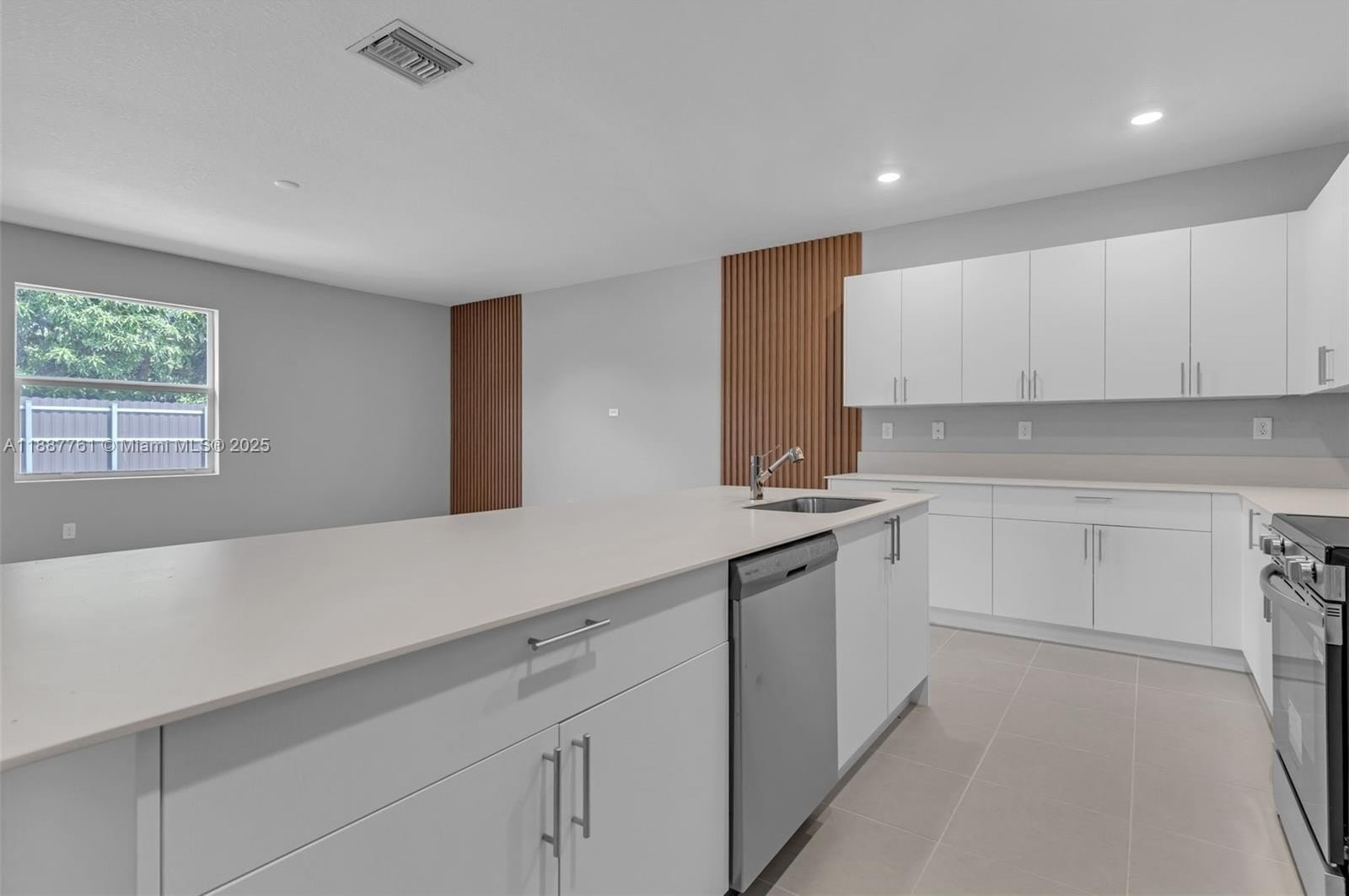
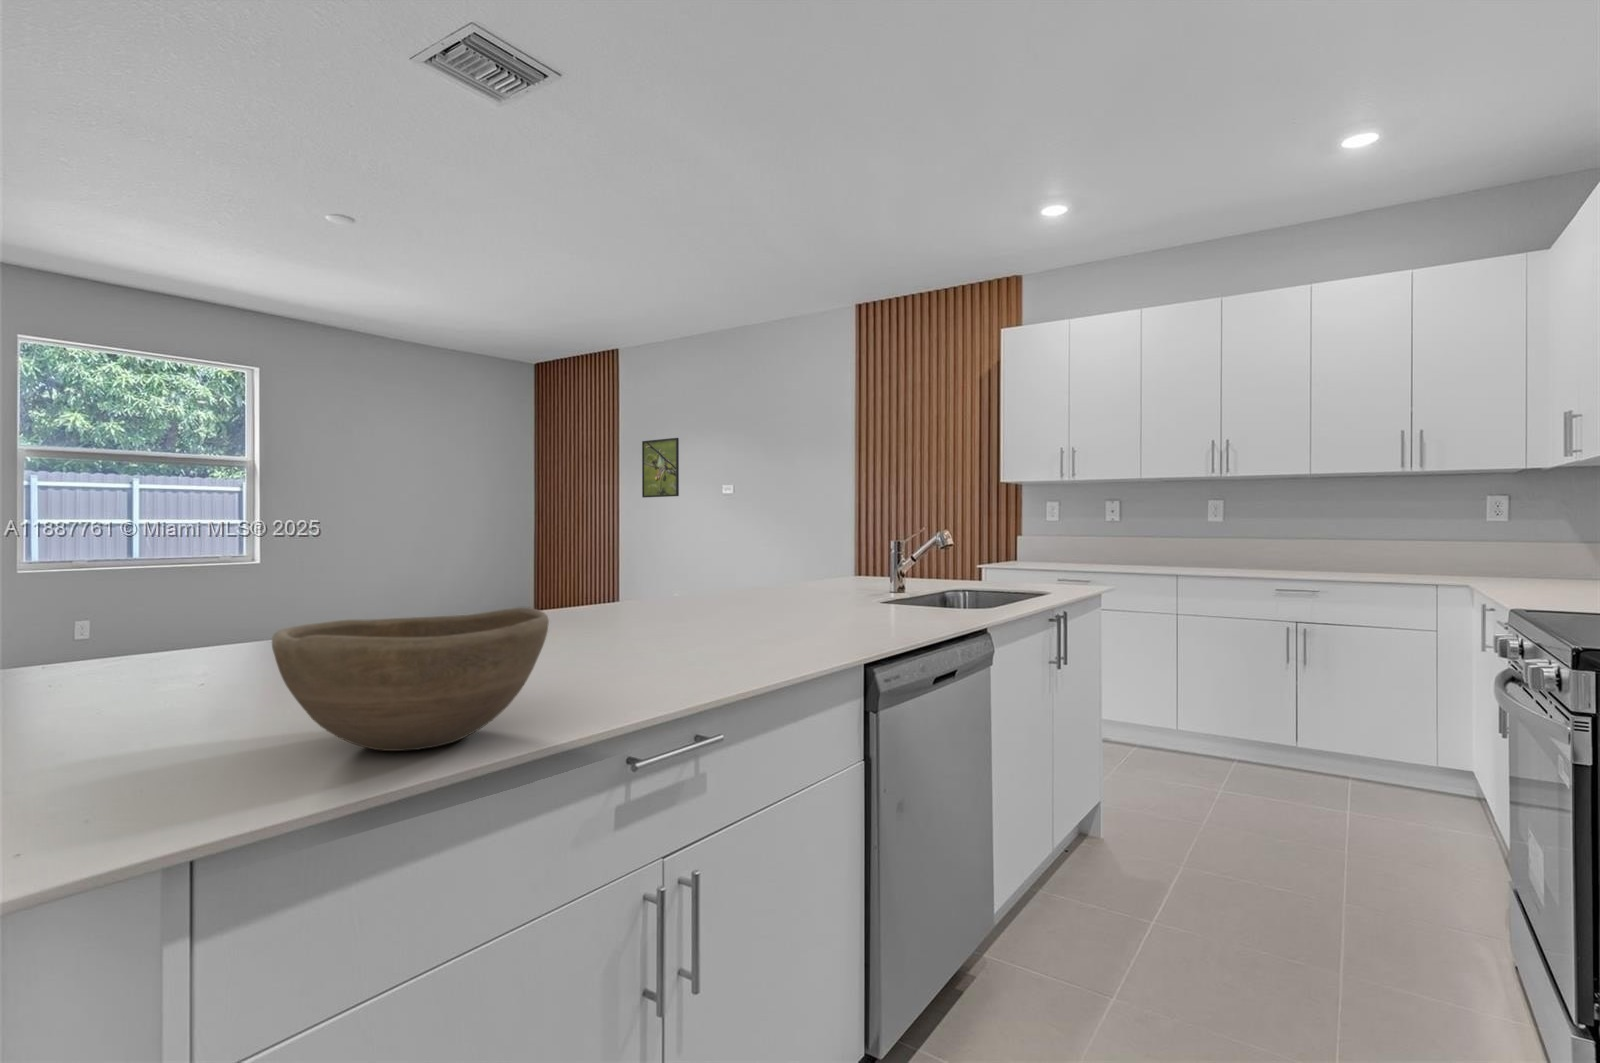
+ bowl [270,606,550,752]
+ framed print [640,437,680,499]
